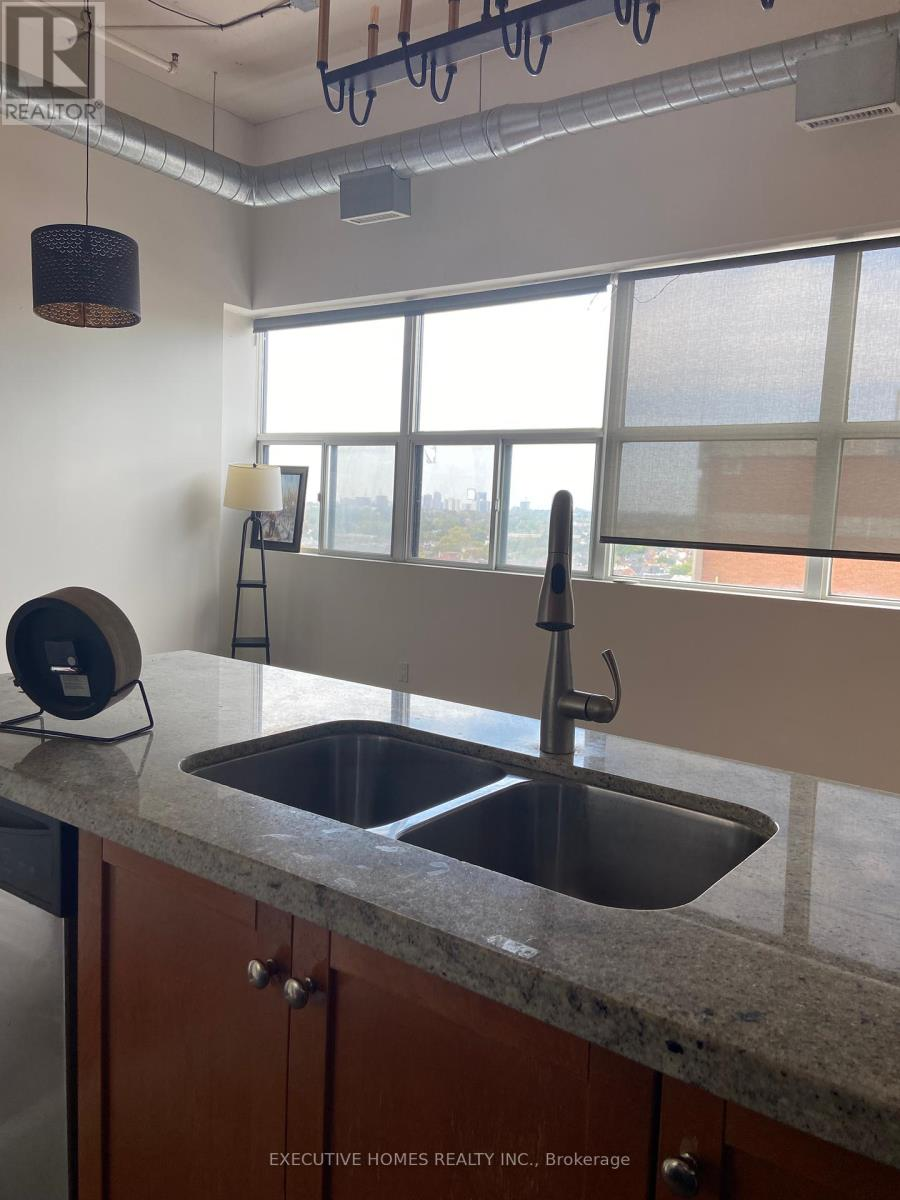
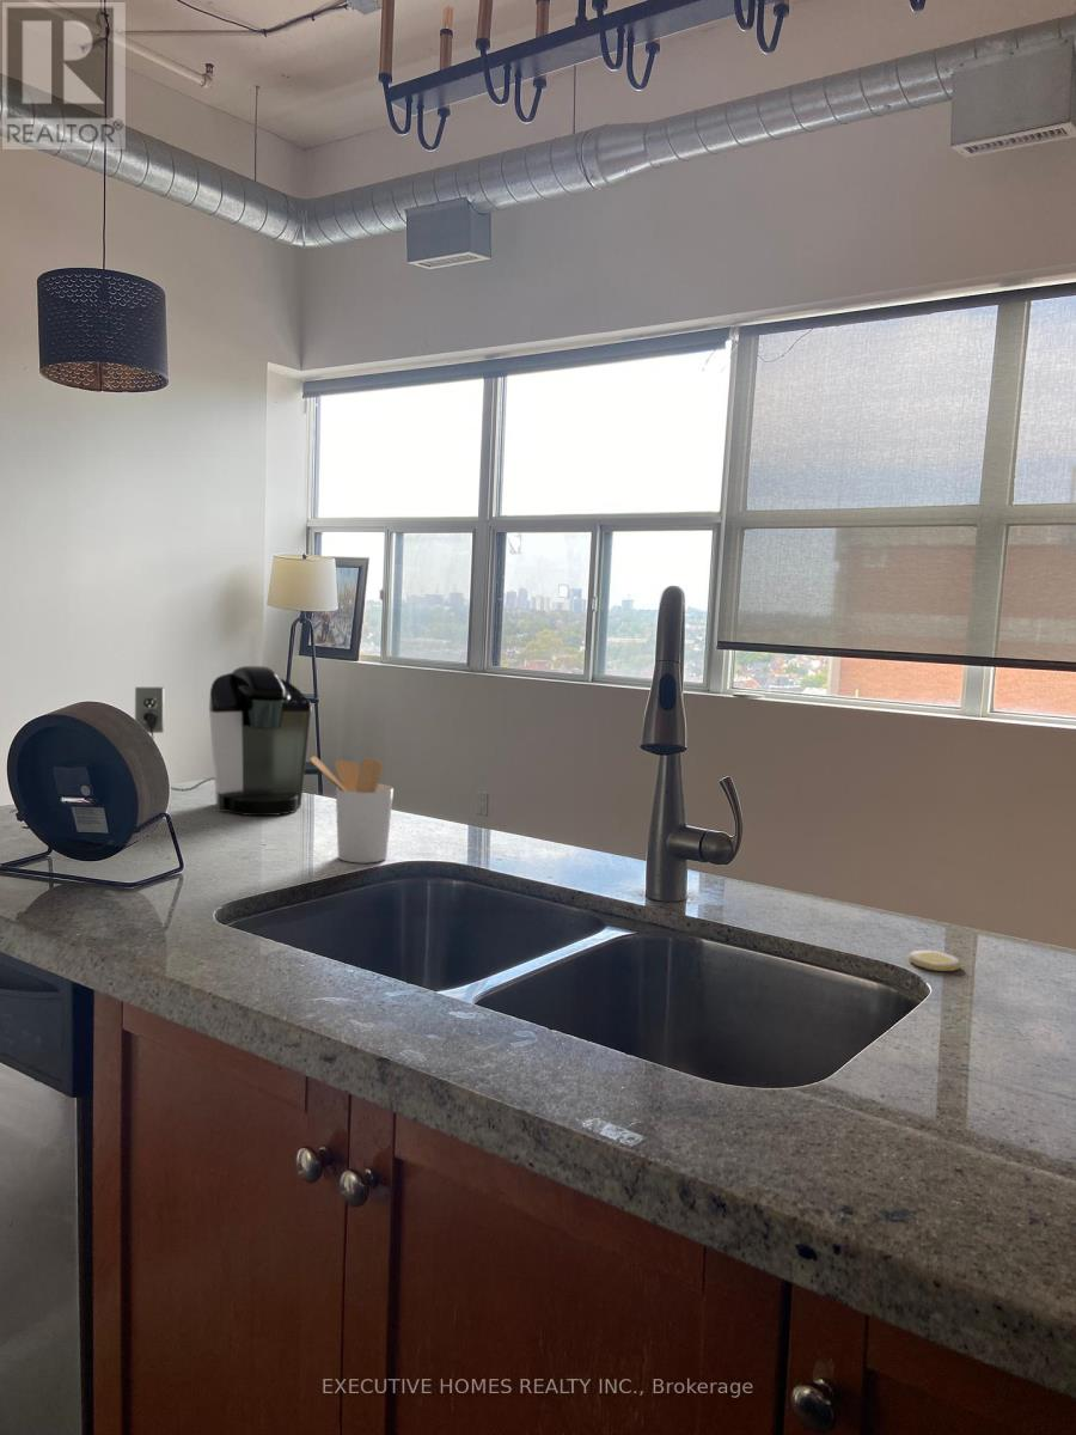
+ utensil holder [308,755,395,865]
+ coffee maker [134,665,312,817]
+ lemon [907,949,962,972]
